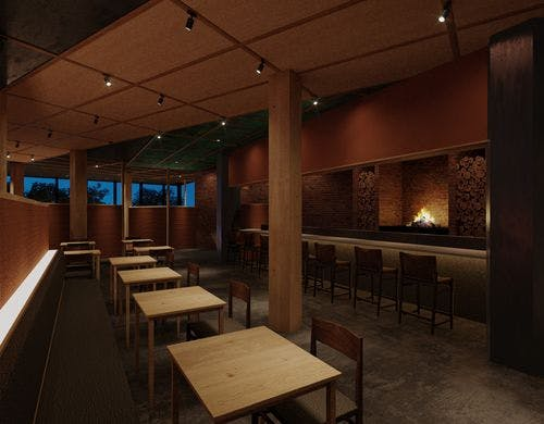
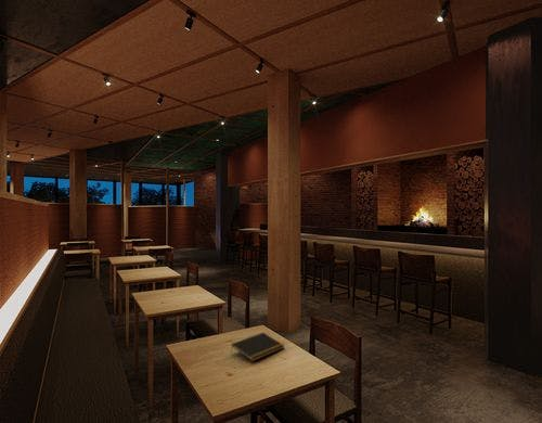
+ notepad [230,332,285,362]
